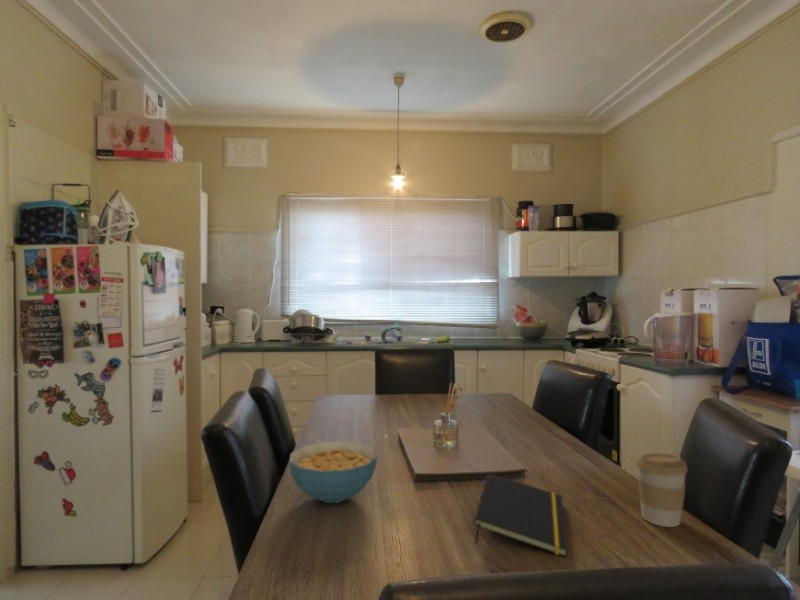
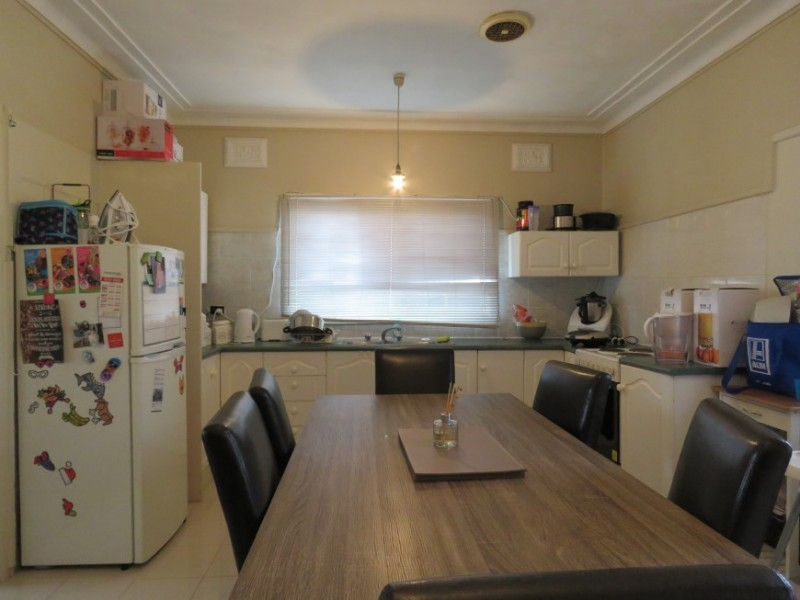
- cereal bowl [288,440,378,504]
- notepad [473,472,569,558]
- coffee cup [635,452,689,528]
